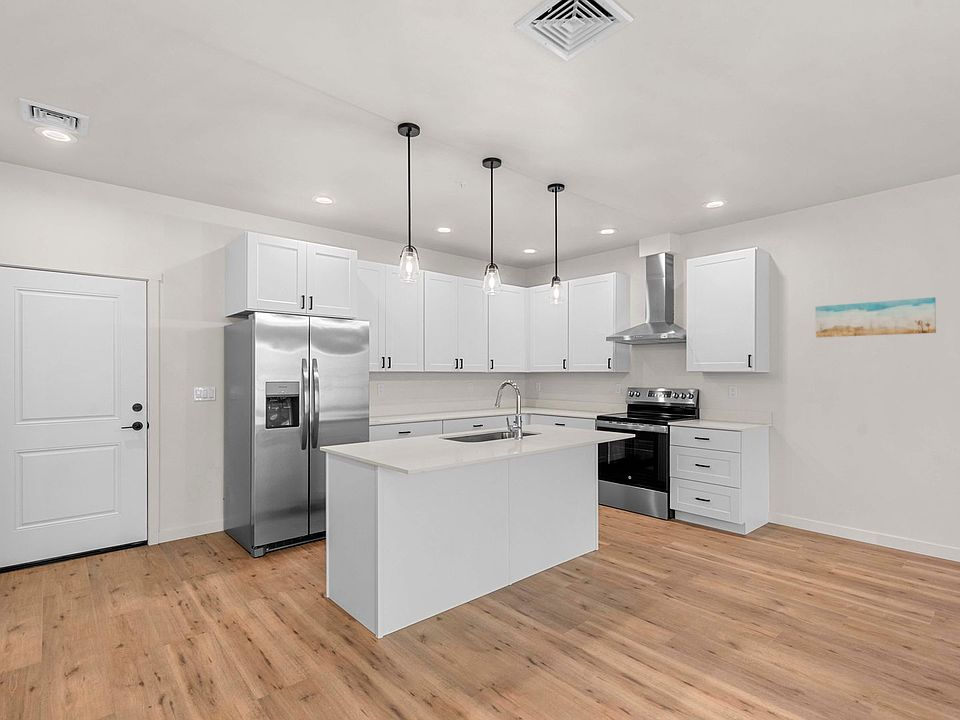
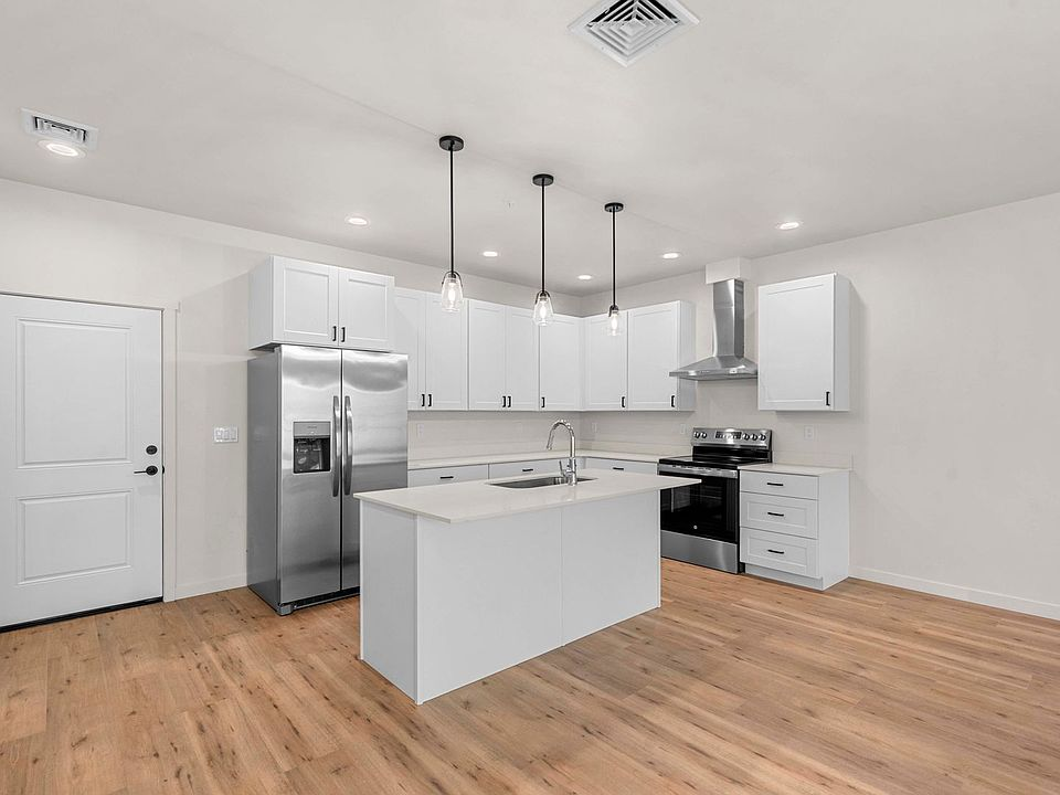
- wall art [815,296,937,338]
